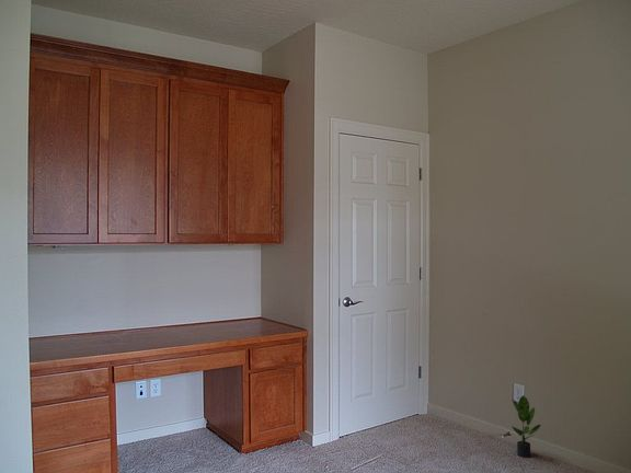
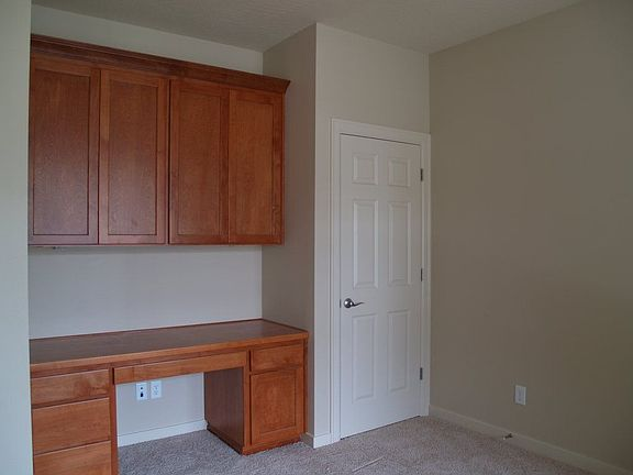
- potted plant [510,394,542,459]
